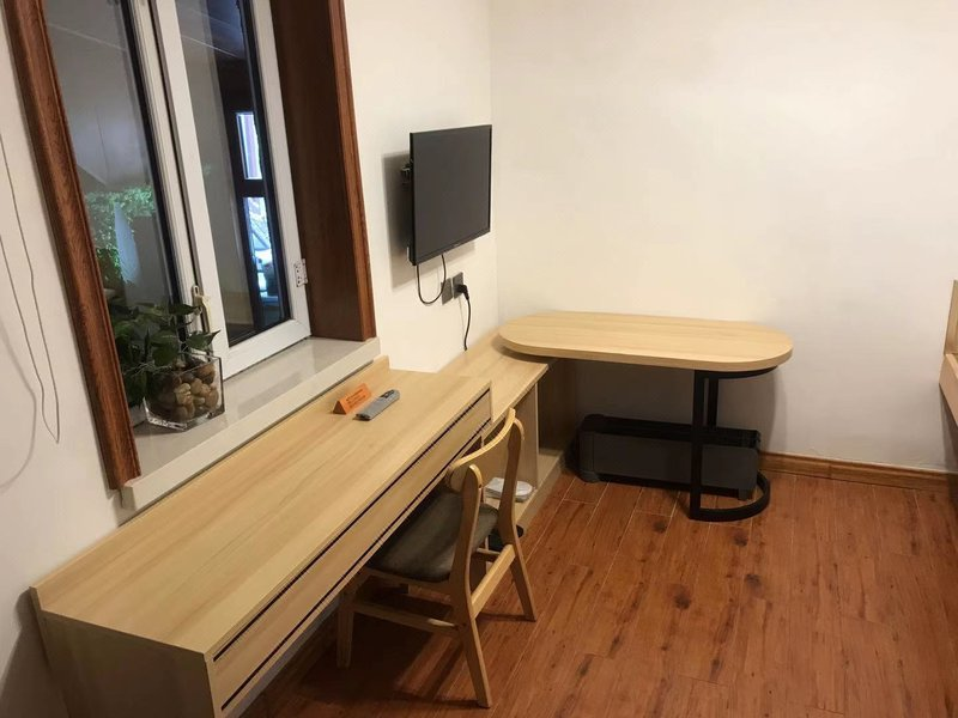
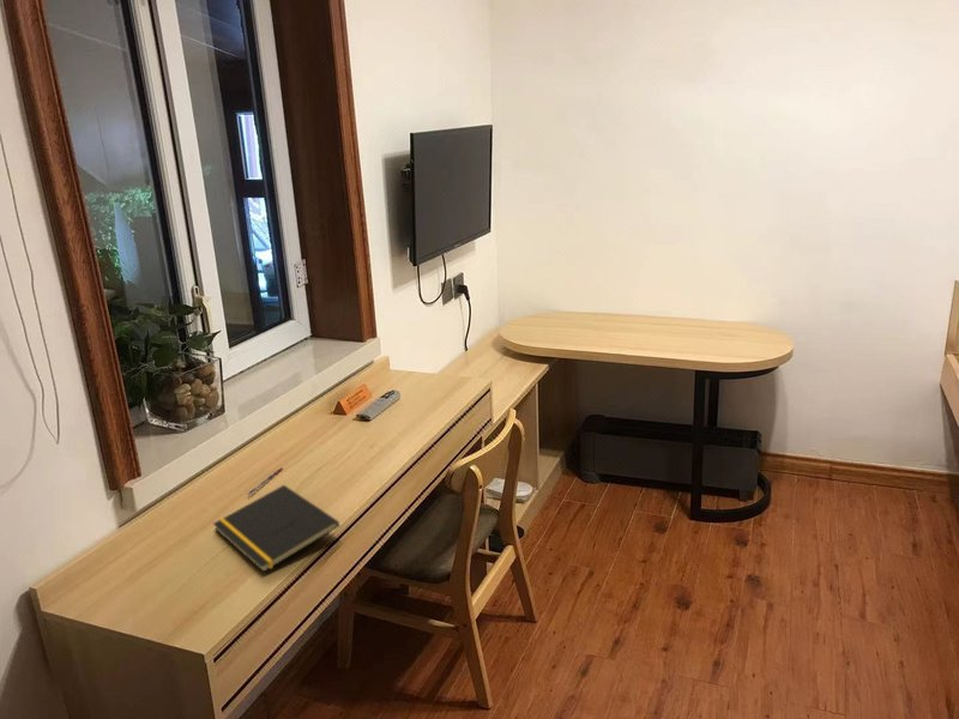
+ pen [247,466,284,496]
+ notepad [212,484,340,573]
